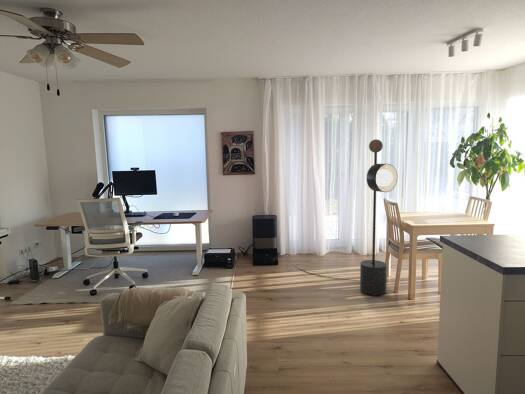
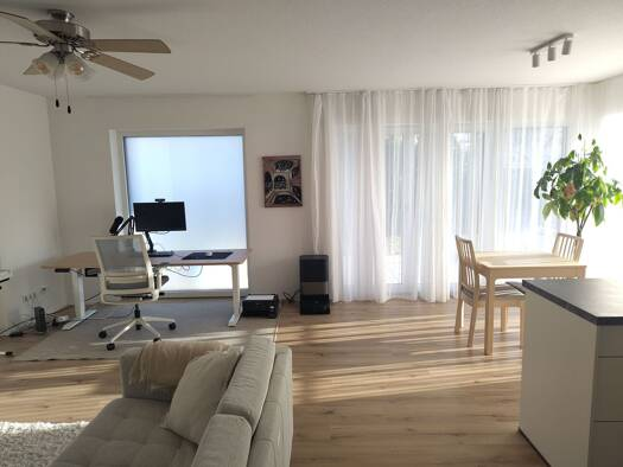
- floor lamp [292,138,398,296]
